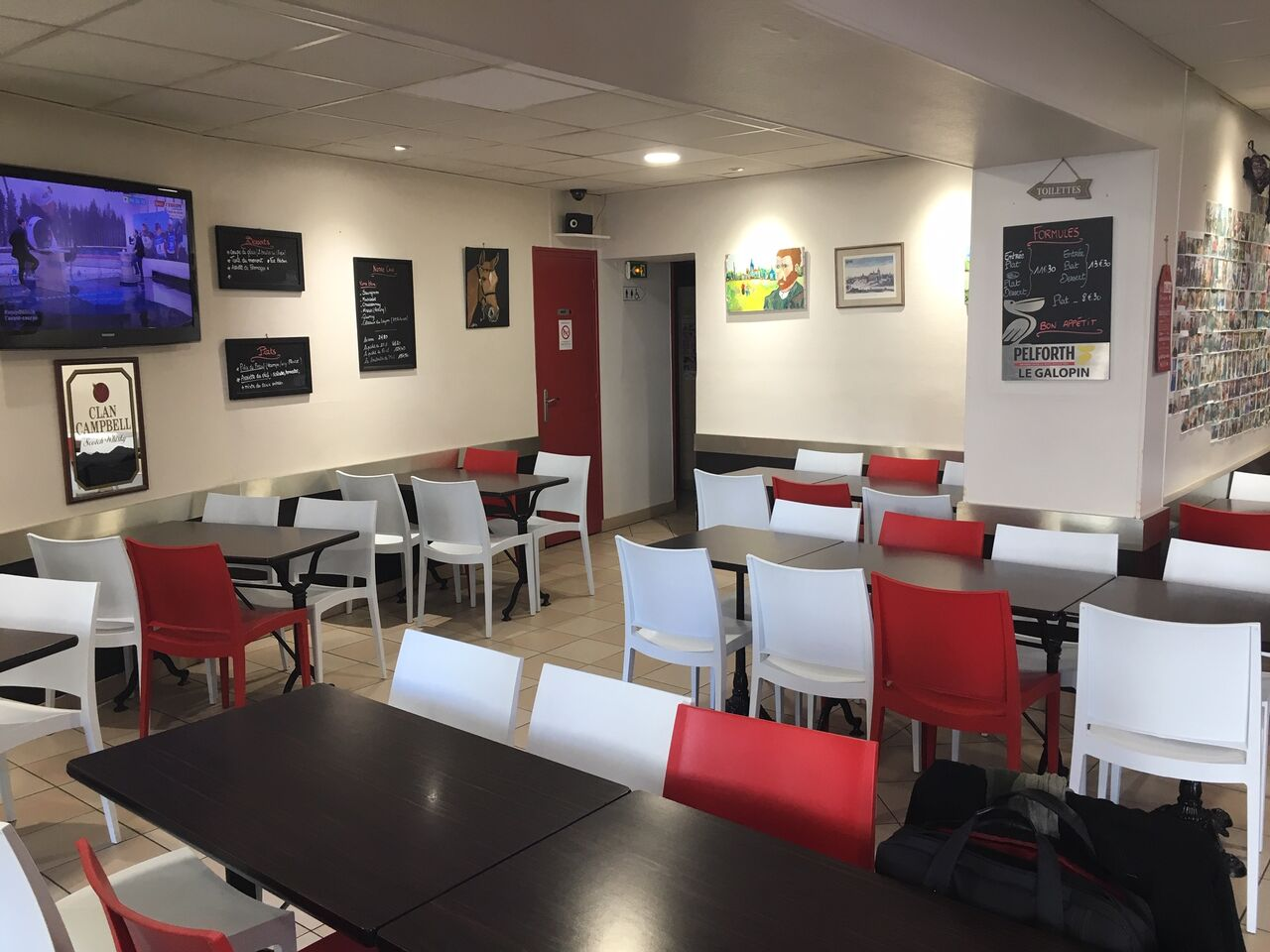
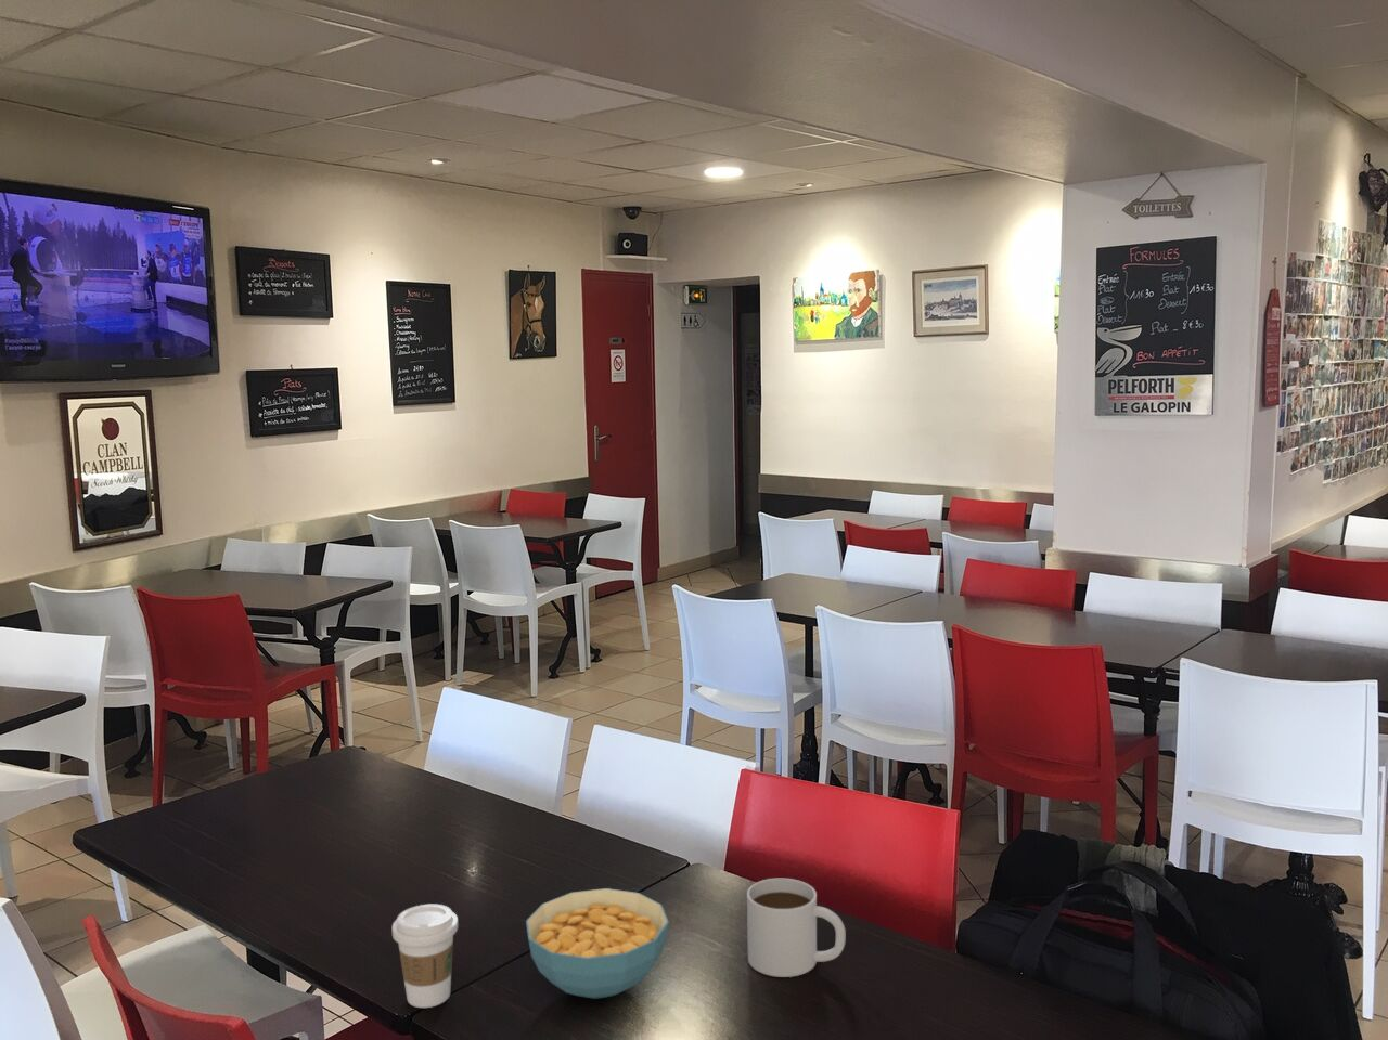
+ cereal bowl [525,887,670,1000]
+ mug [746,877,847,978]
+ coffee cup [391,903,459,1008]
